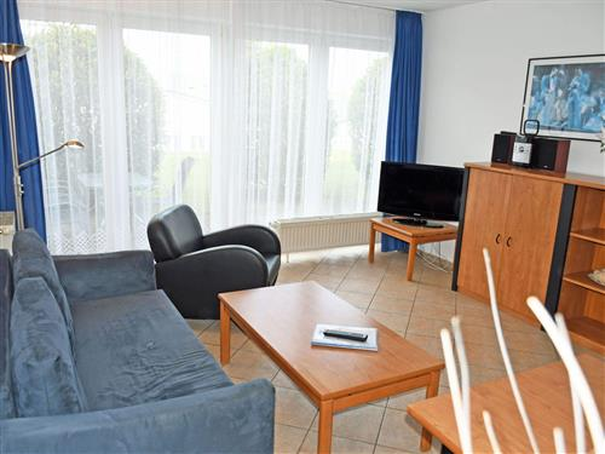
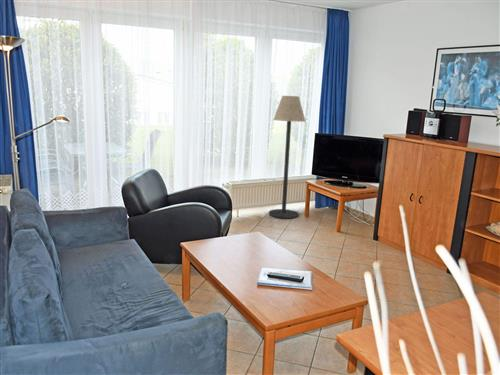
+ floor lamp [268,95,306,219]
